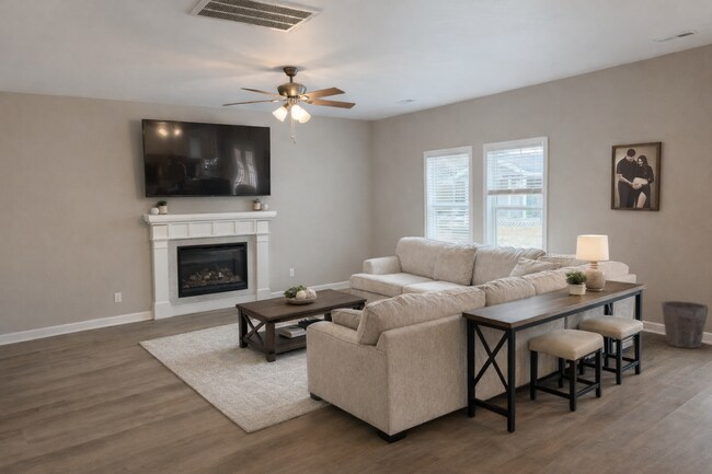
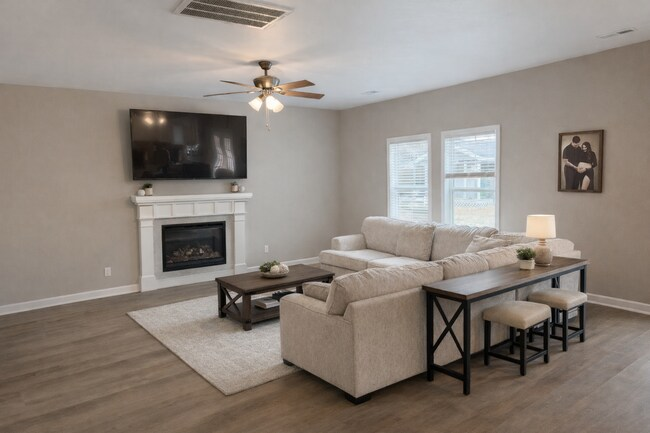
- waste bin [661,300,710,349]
